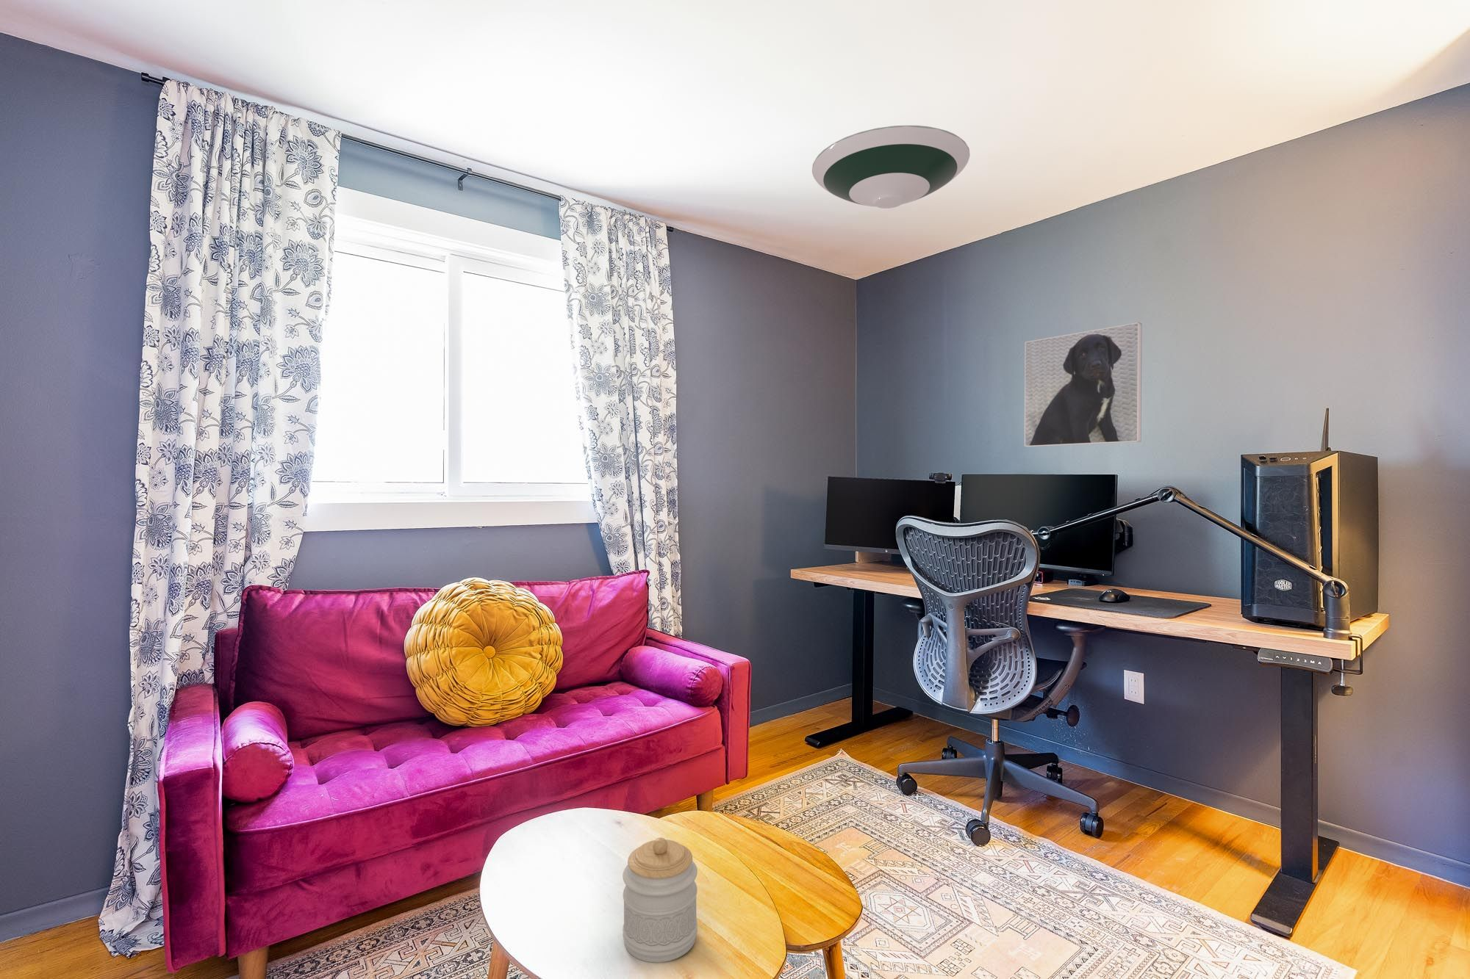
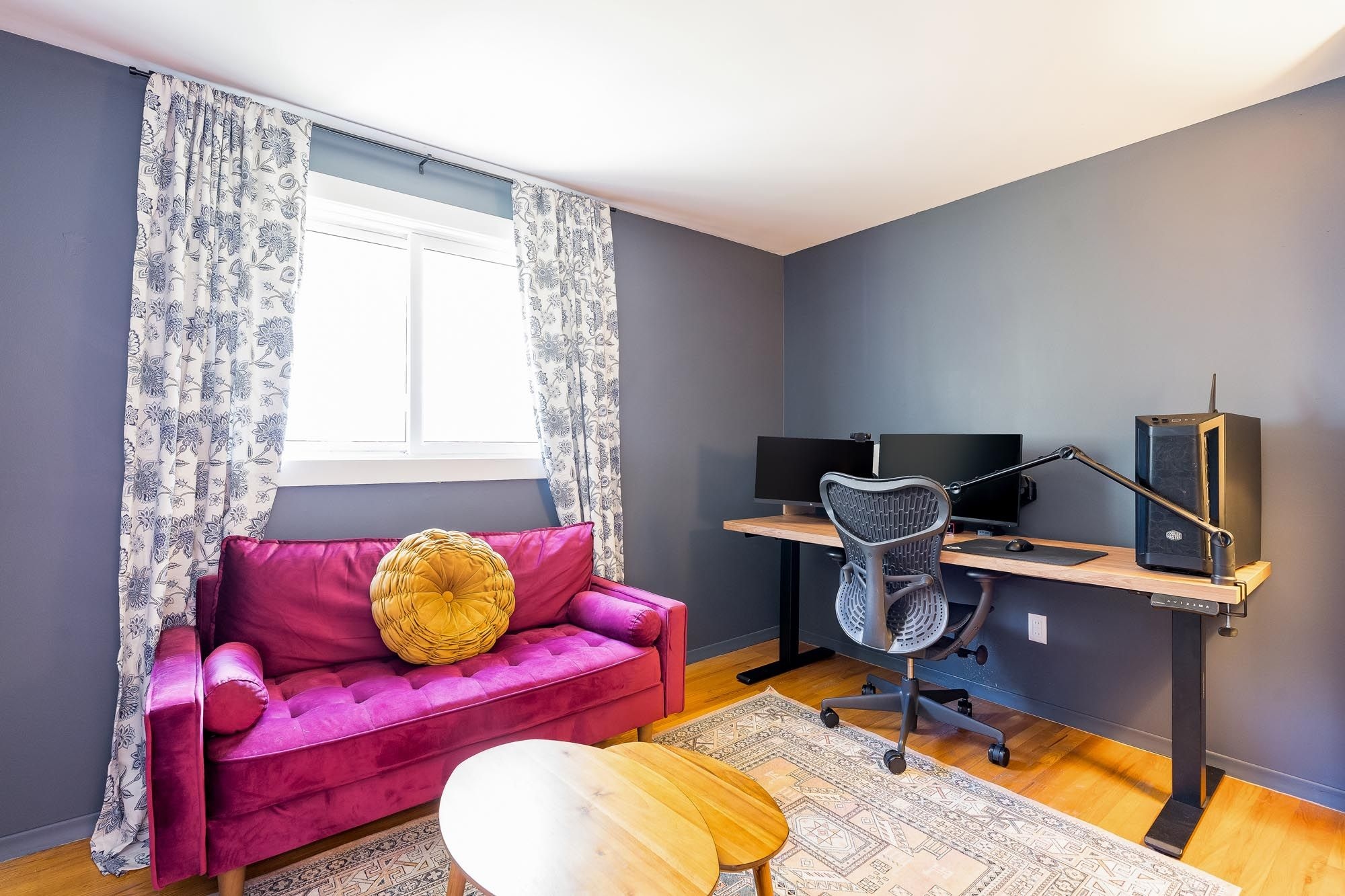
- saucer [811,125,971,210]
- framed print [1024,321,1142,447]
- jar [622,837,698,963]
